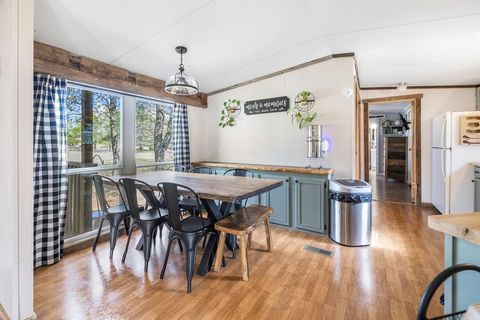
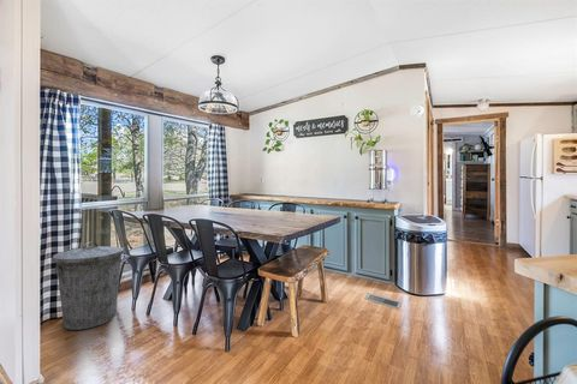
+ trash can [52,241,125,331]
